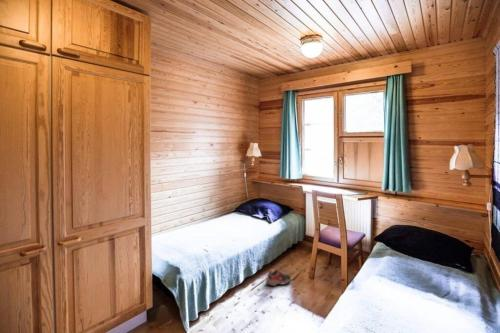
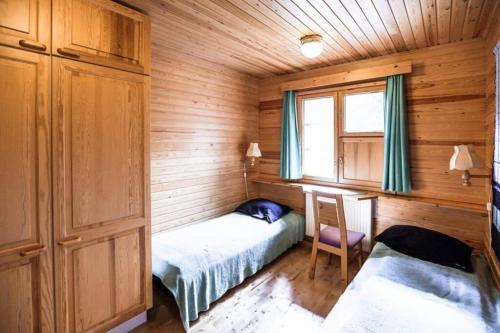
- shoe [265,269,292,287]
